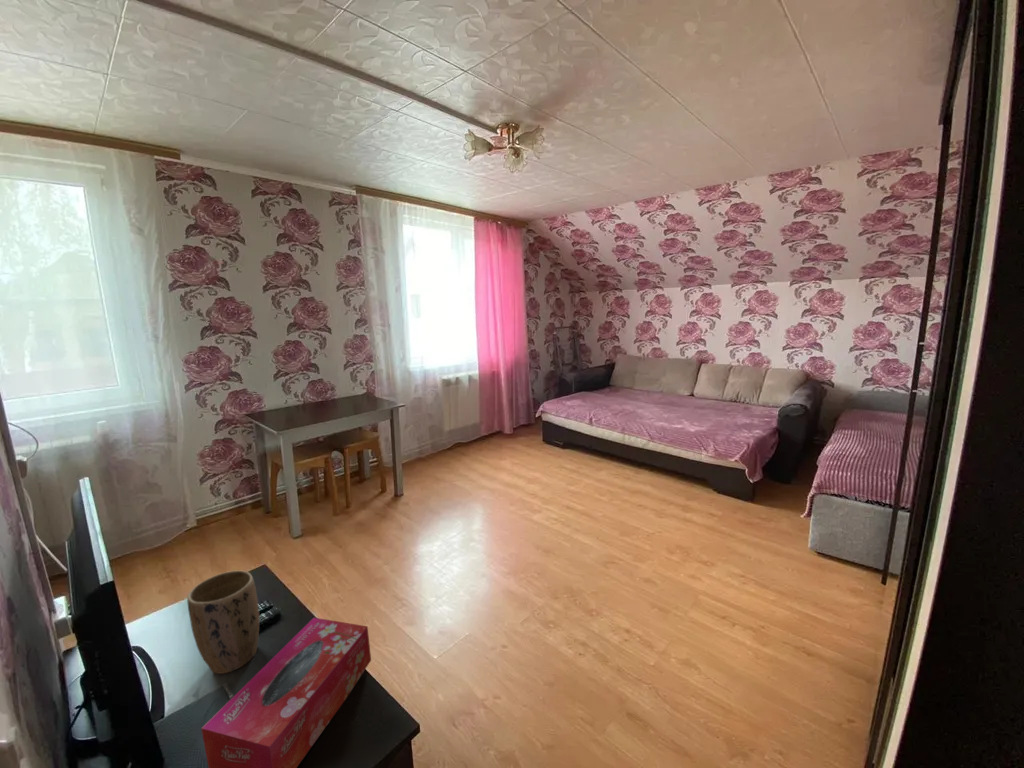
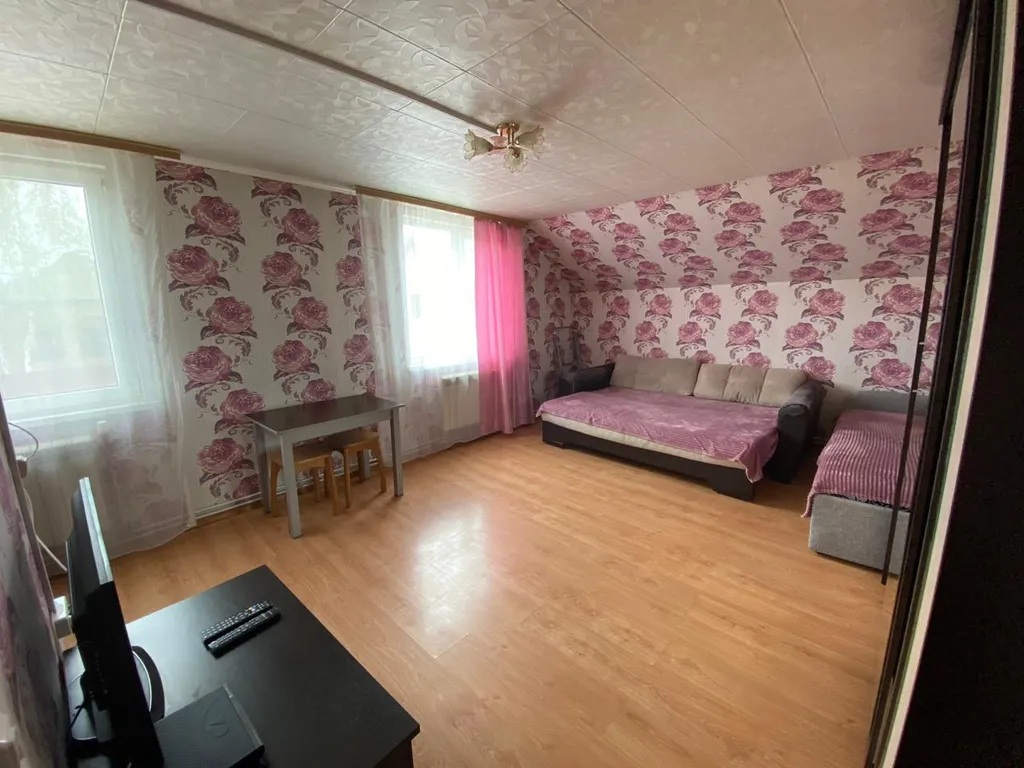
- plant pot [186,570,260,675]
- tissue box [200,617,372,768]
